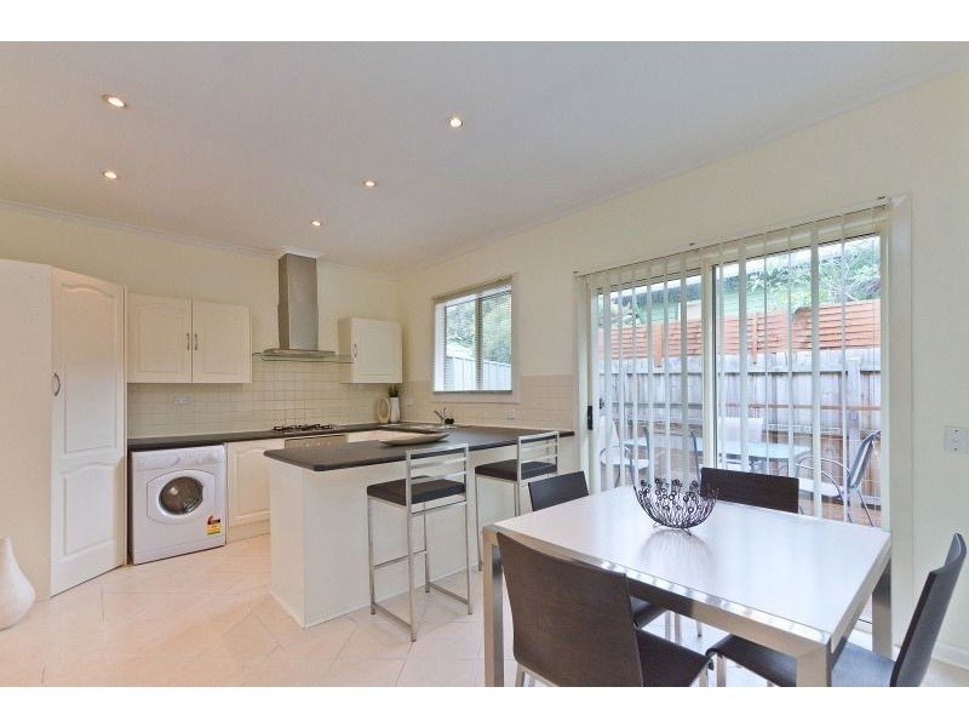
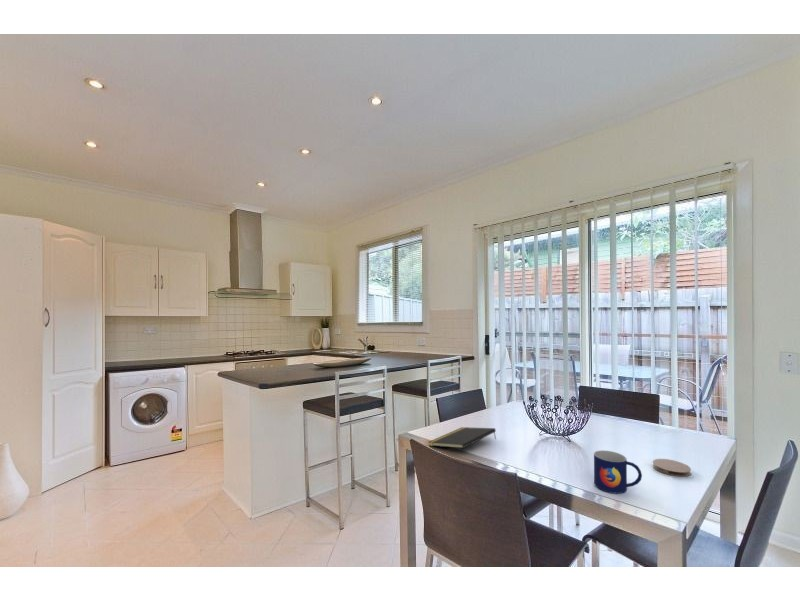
+ coaster [652,458,692,478]
+ notepad [427,426,497,449]
+ mug [593,449,643,495]
